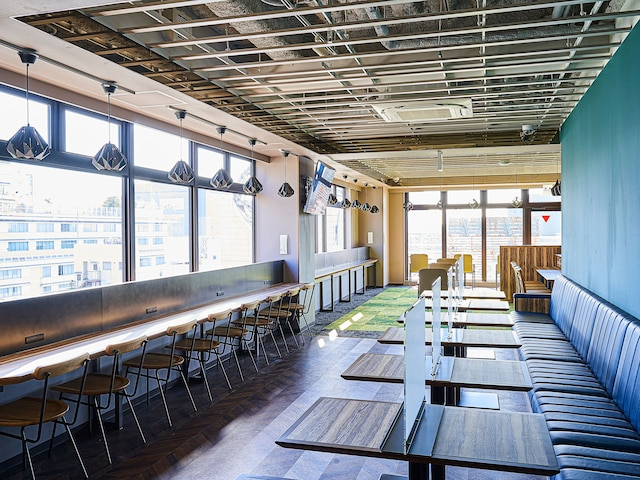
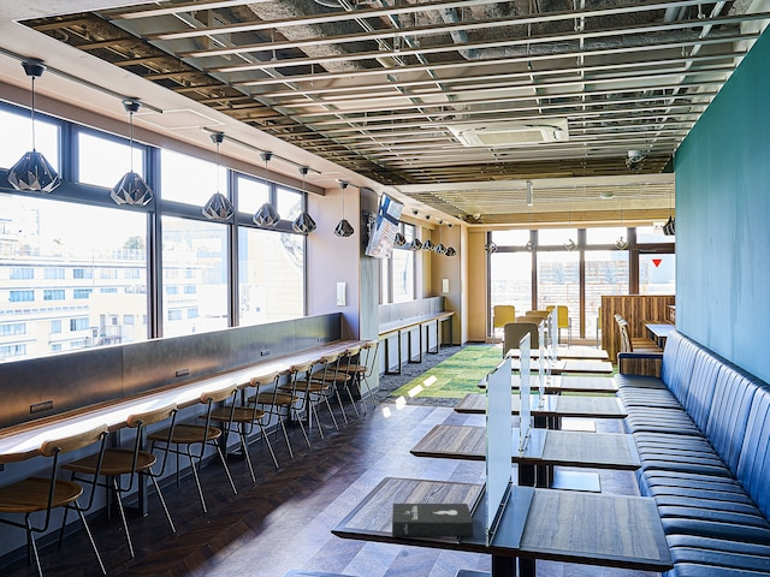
+ booklet [391,502,474,537]
